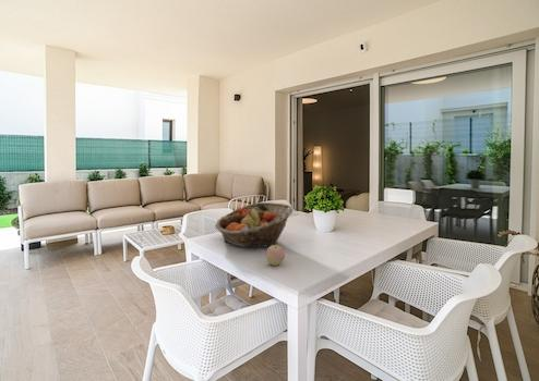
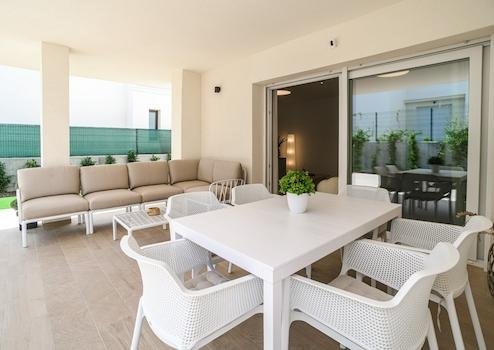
- apple [265,244,286,267]
- fruit basket [214,201,295,248]
